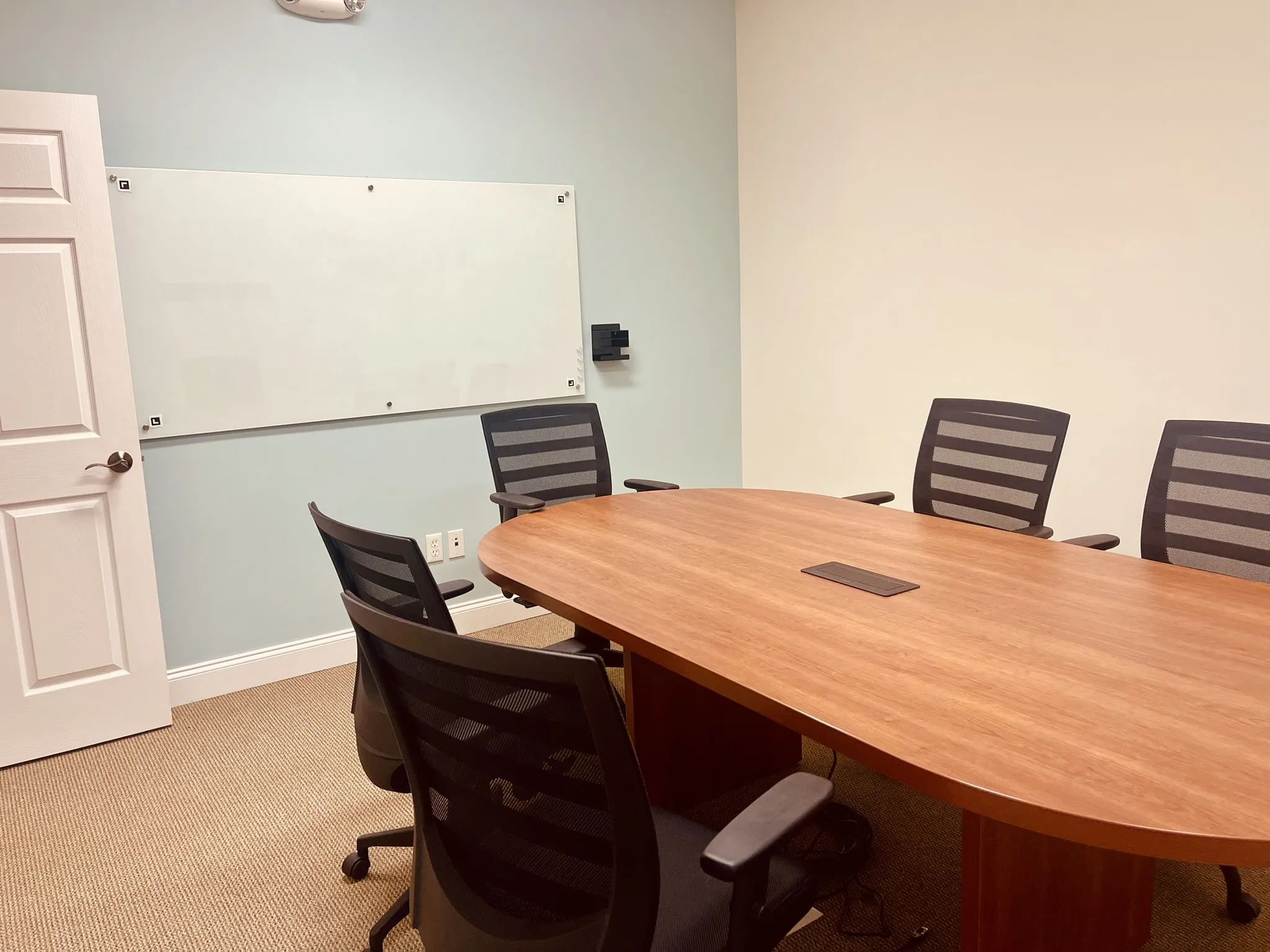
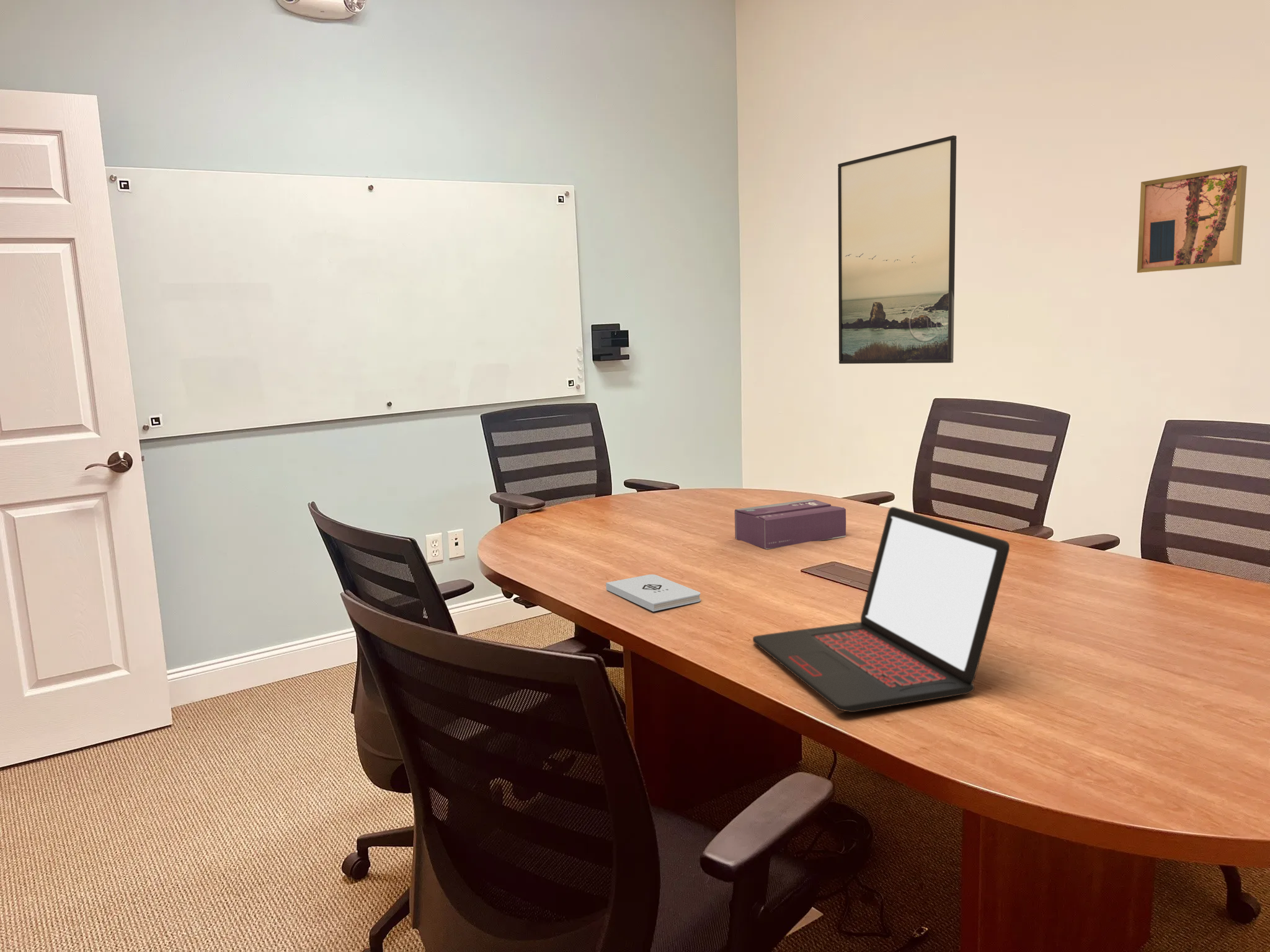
+ tissue box [734,498,846,550]
+ wall art [1137,165,1248,273]
+ laptop [752,506,1010,713]
+ notepad [605,574,701,612]
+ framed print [837,134,957,364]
